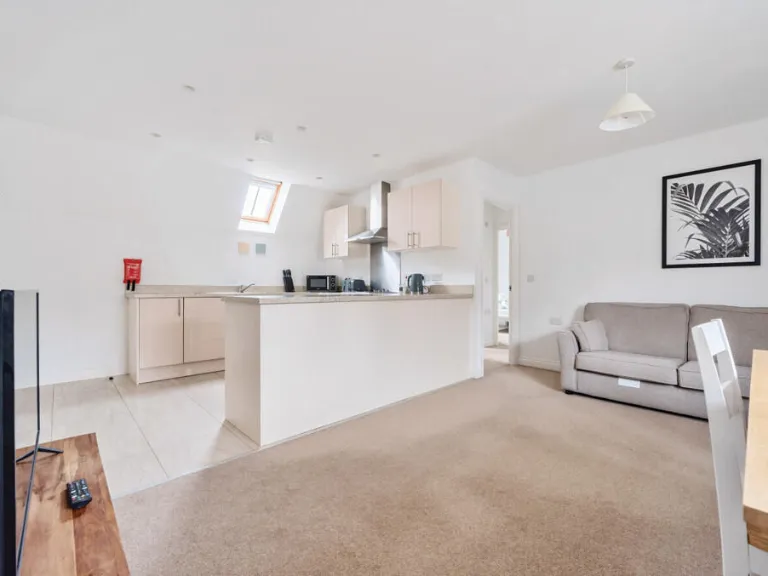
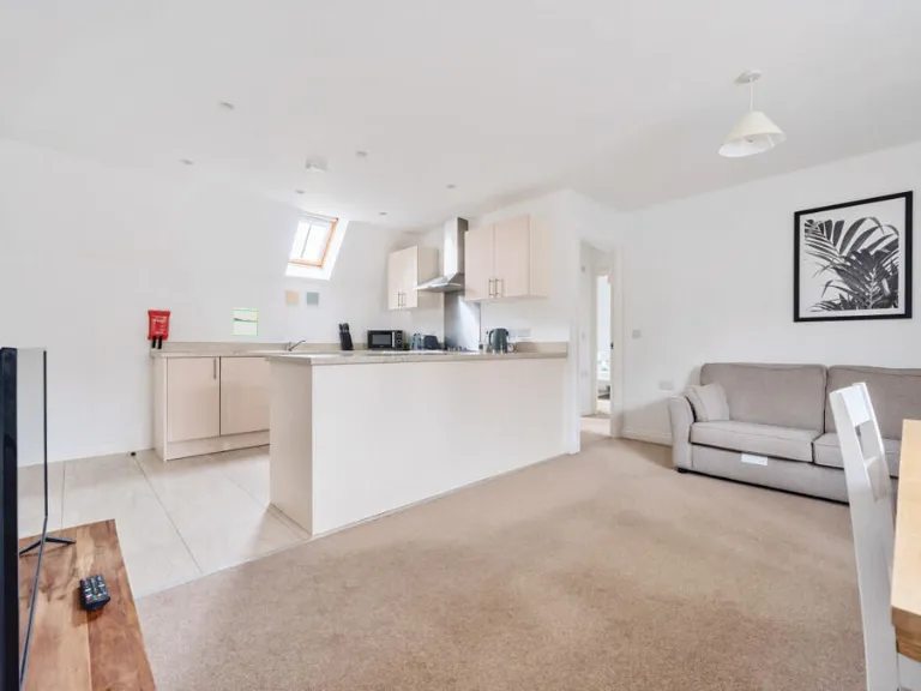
+ calendar [231,307,259,337]
